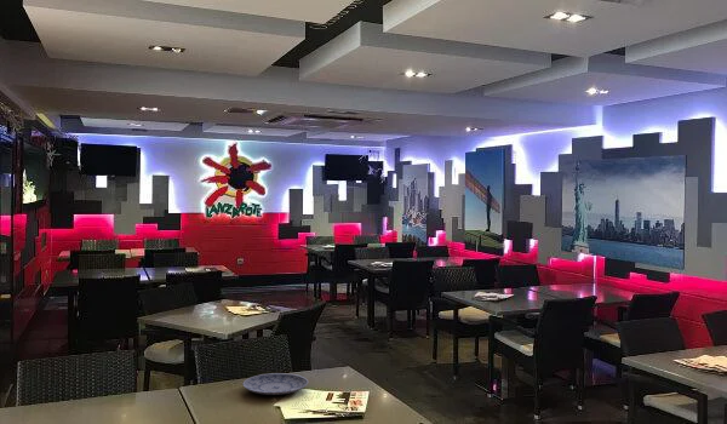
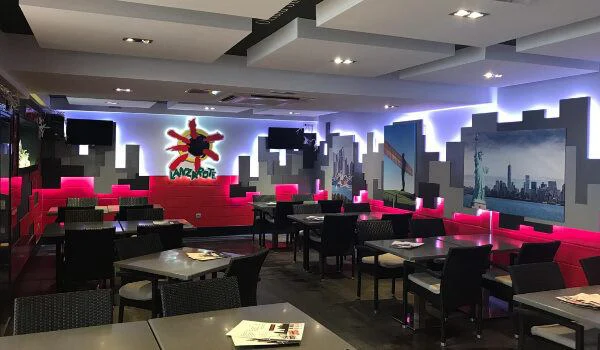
- plate [241,372,309,396]
